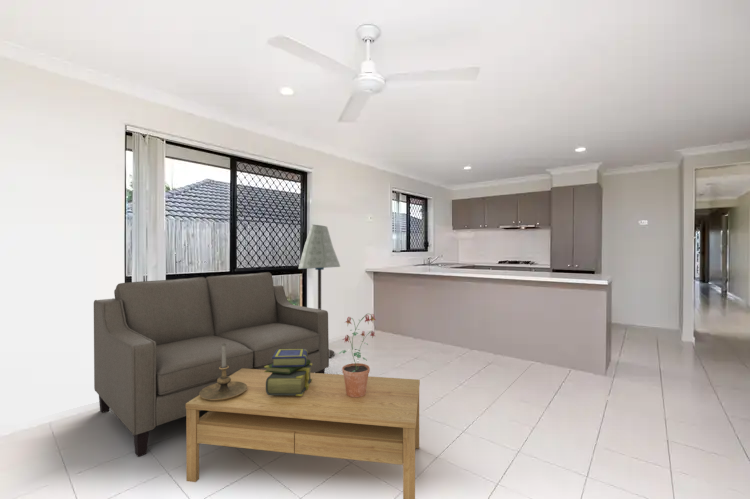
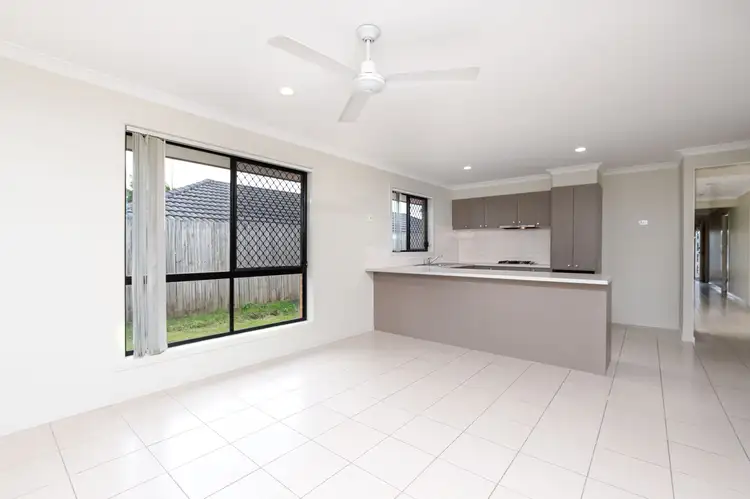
- floor lamp [297,224,341,359]
- candle holder [199,343,247,401]
- potted plant [338,313,377,397]
- stack of books [264,349,312,396]
- sofa [93,271,330,458]
- coffee table [185,368,421,499]
